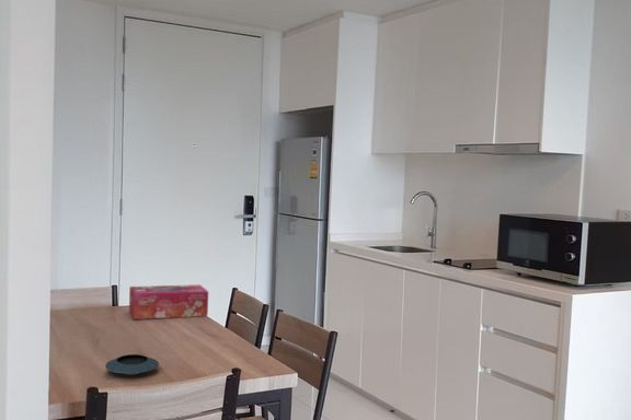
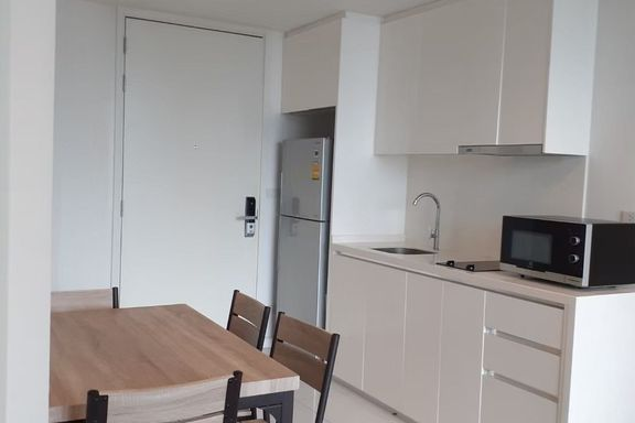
- saucer [104,353,160,376]
- tissue box [128,283,209,320]
